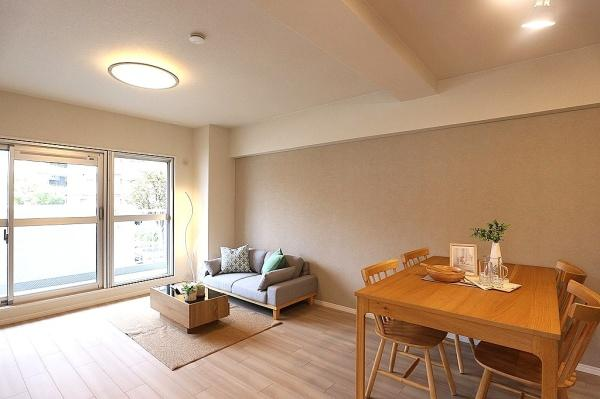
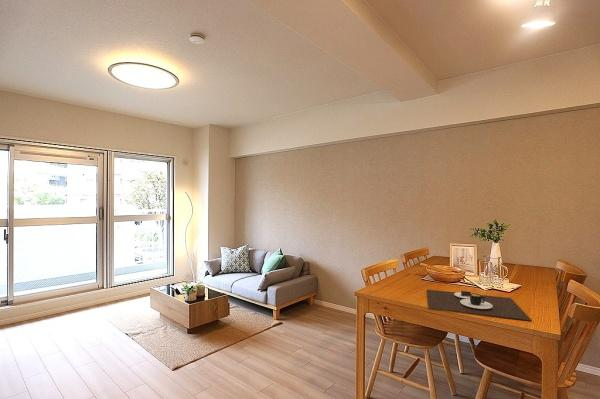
+ place mat [426,288,532,322]
